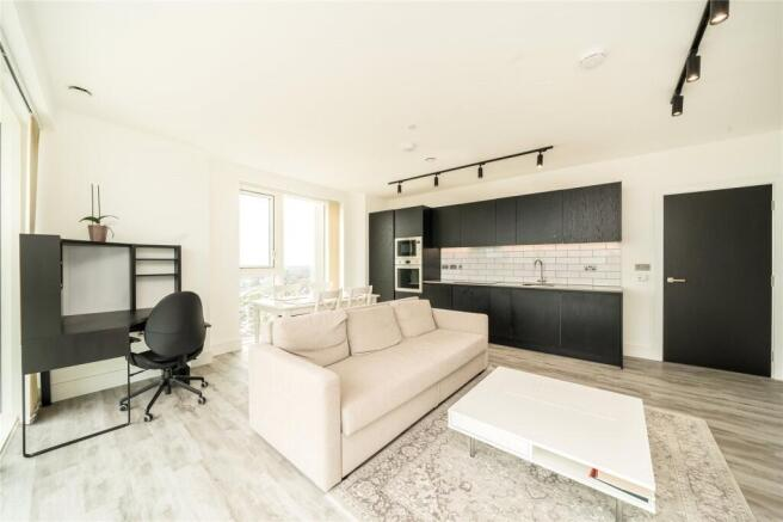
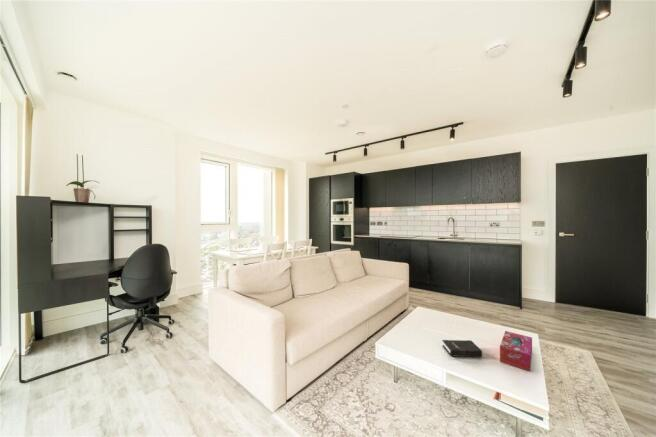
+ hardback book [441,339,483,358]
+ tissue box [499,330,533,372]
